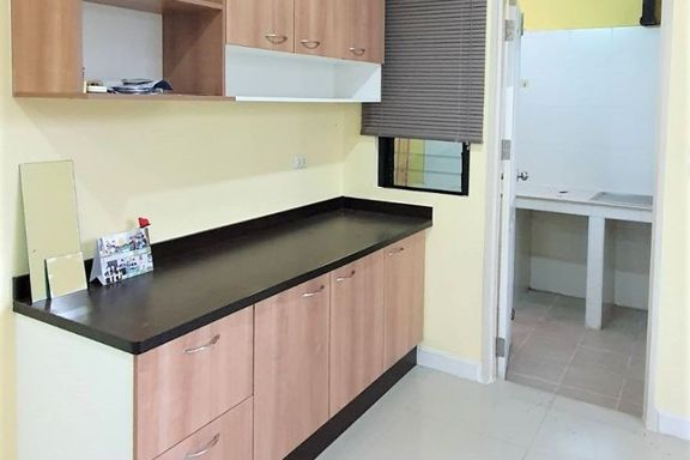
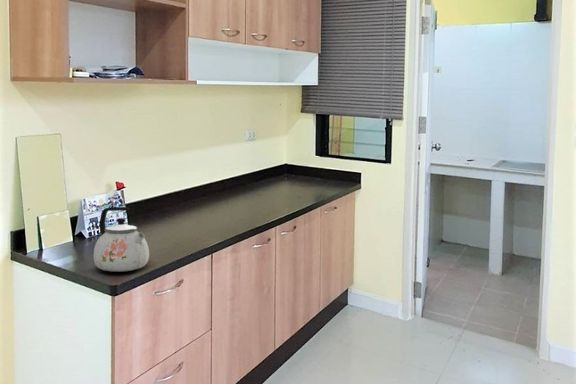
+ kettle [93,206,150,273]
